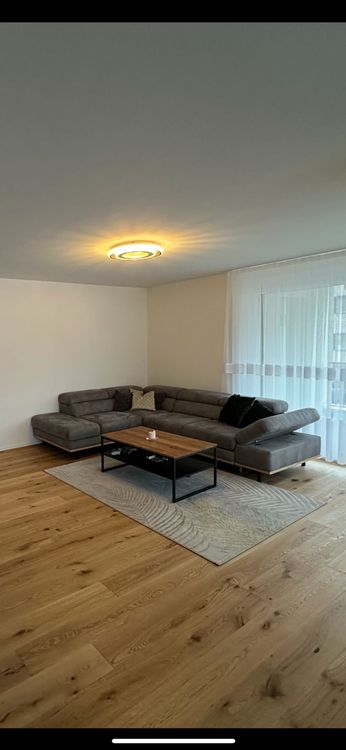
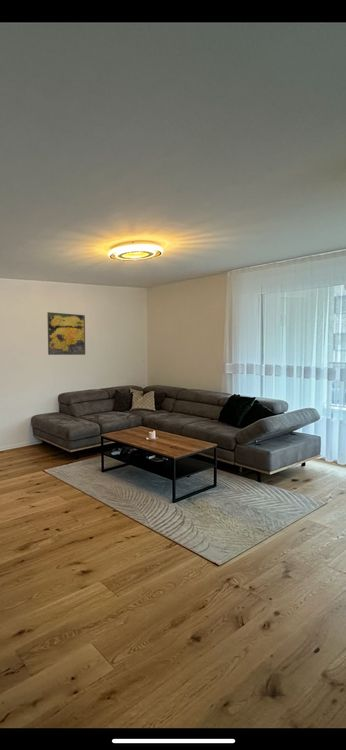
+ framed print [46,311,86,356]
